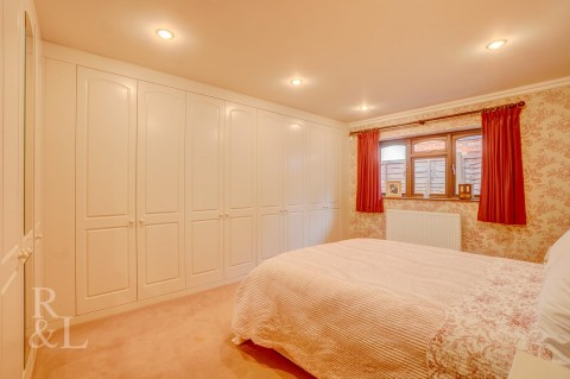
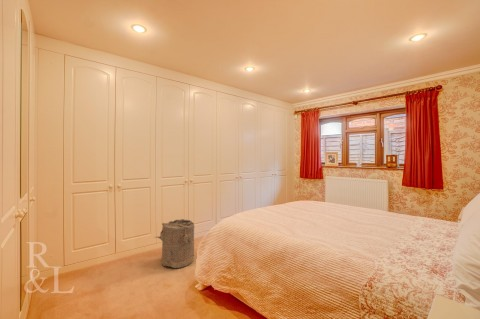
+ laundry hamper [154,218,195,269]
